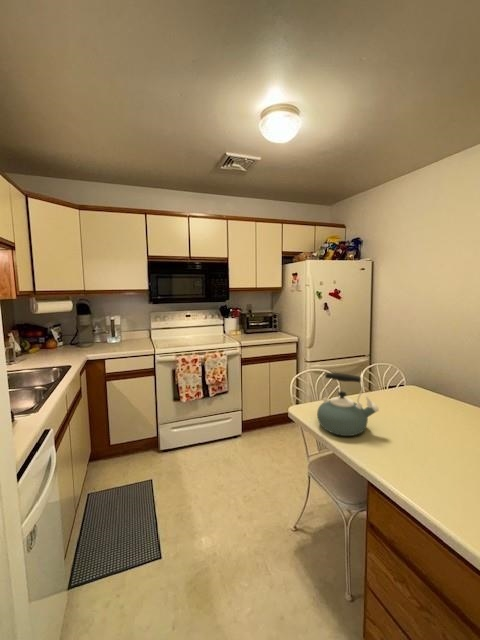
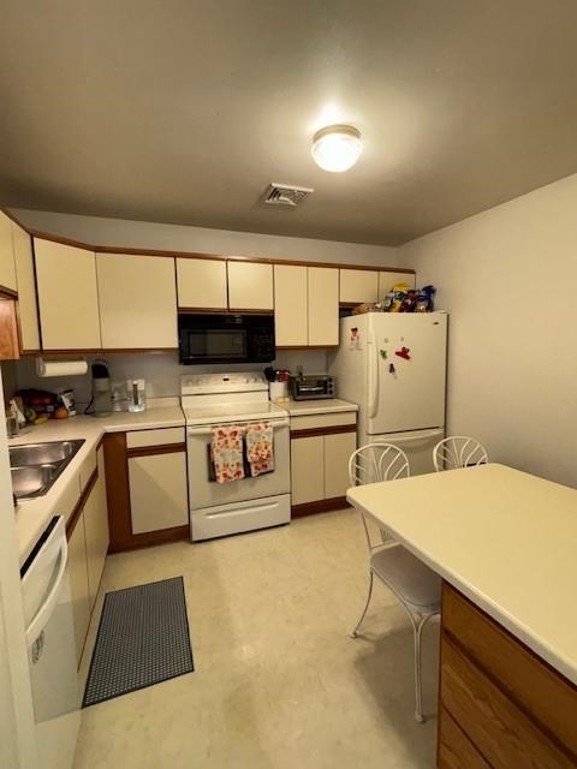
- kettle [316,372,380,437]
